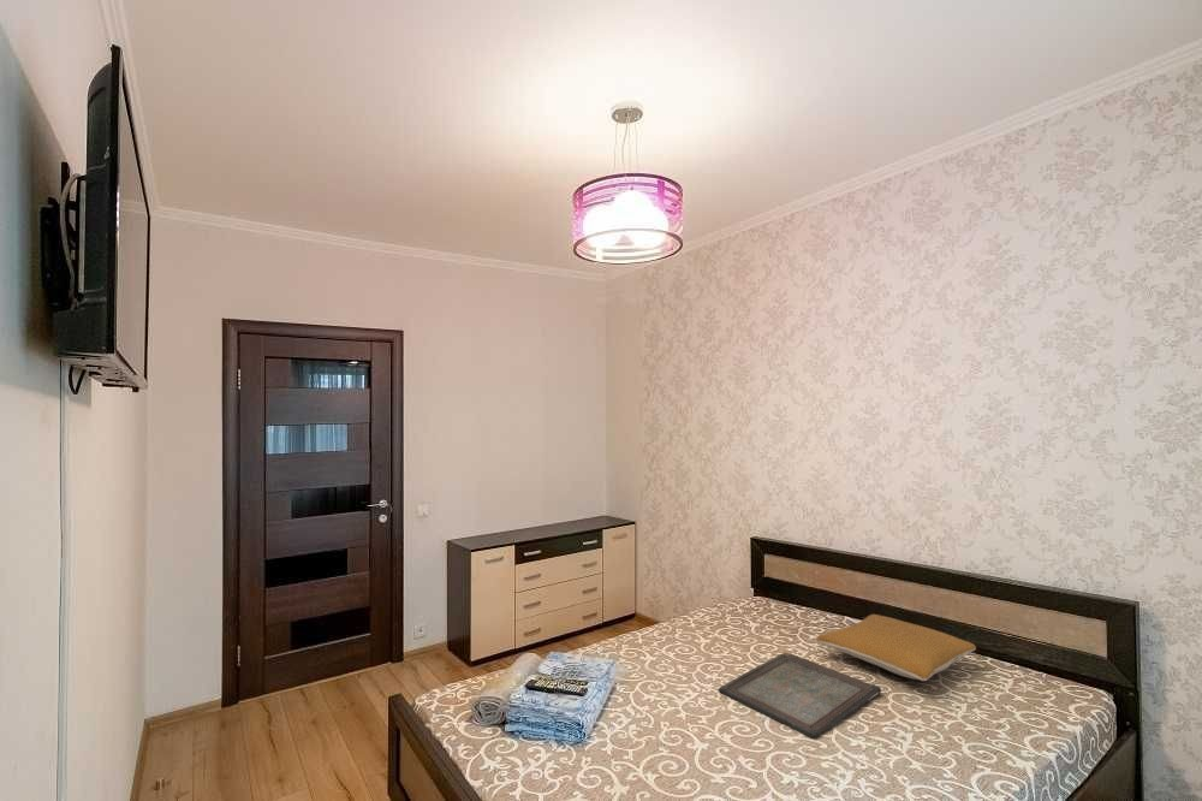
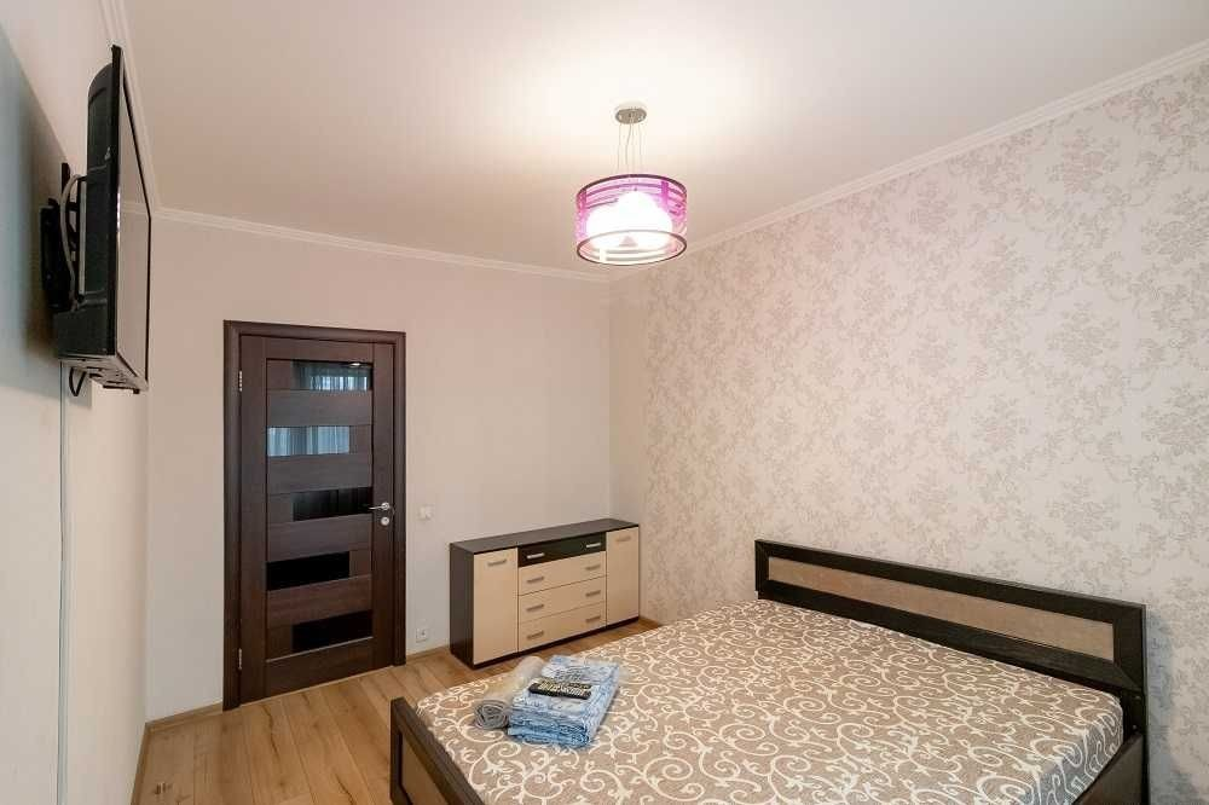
- serving tray [718,651,882,738]
- pillow [815,613,977,682]
